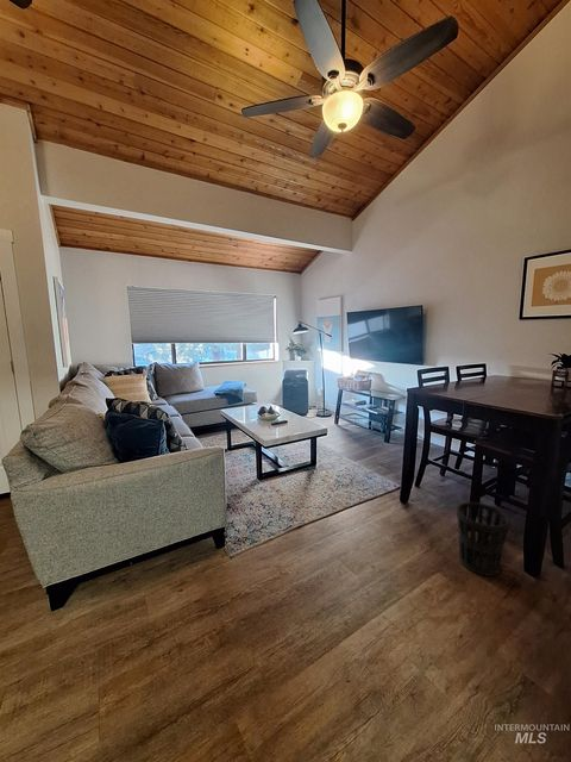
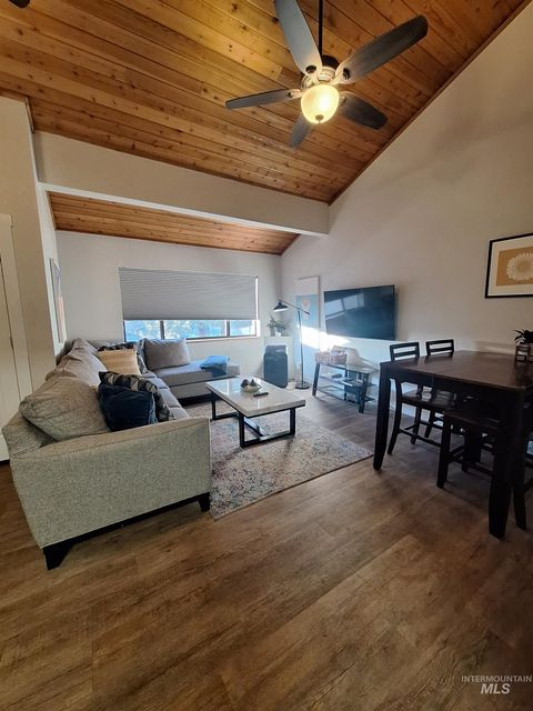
- wastebasket [456,501,512,577]
